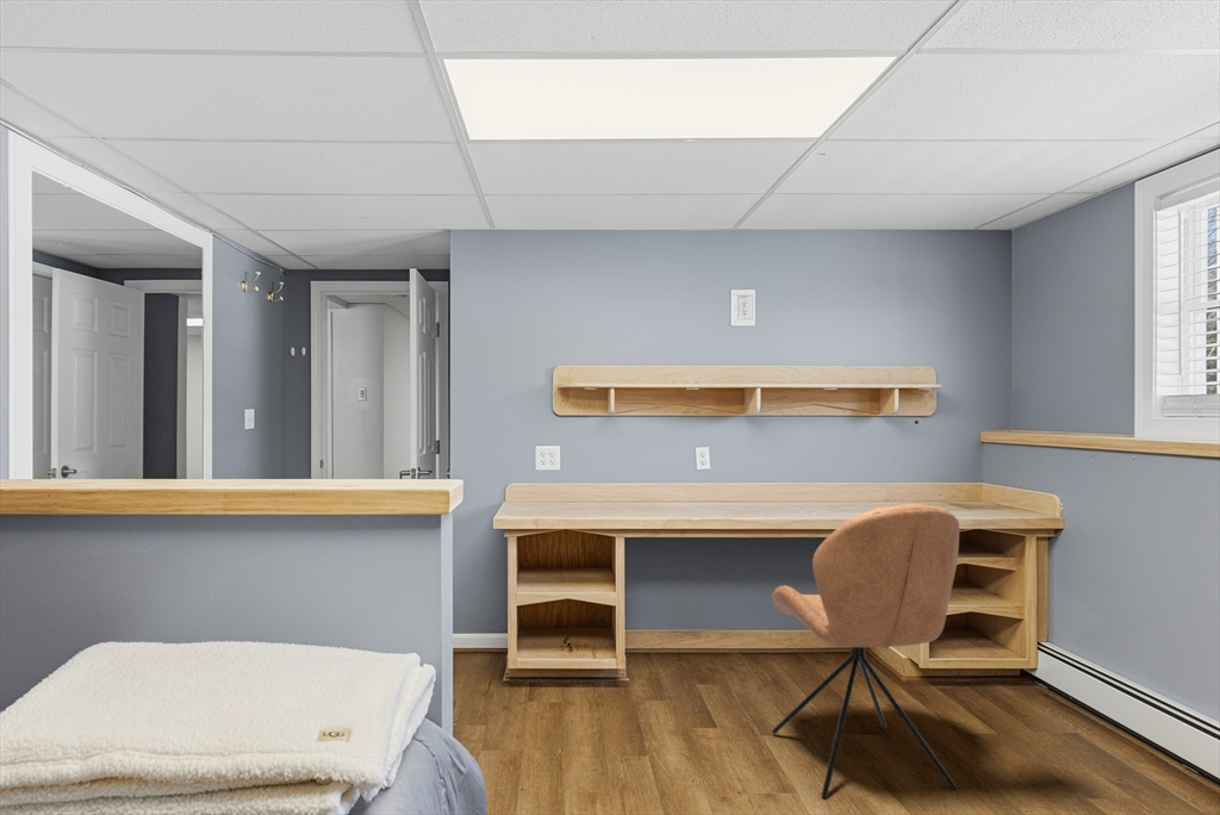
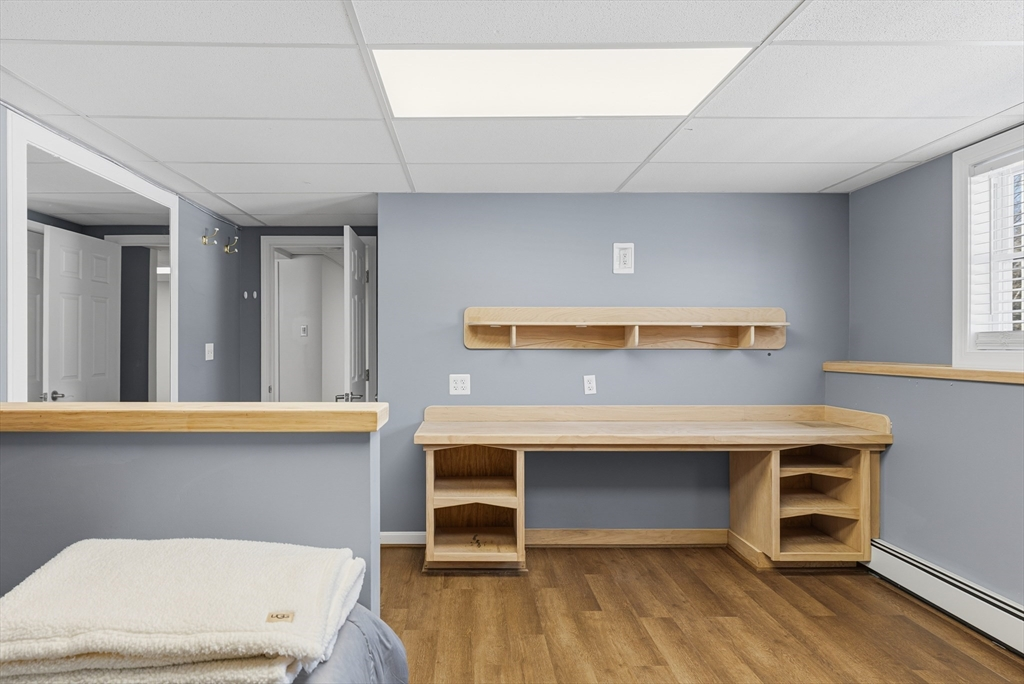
- chair [771,503,960,800]
